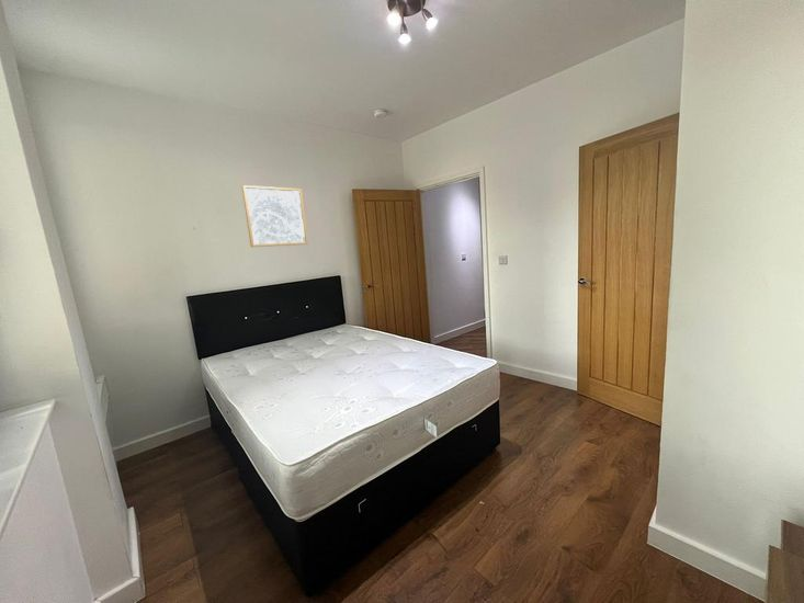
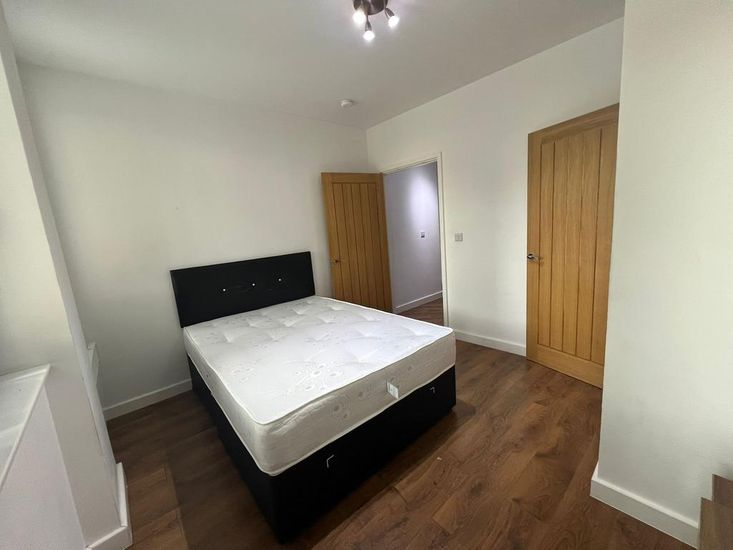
- wall art [241,184,309,248]
